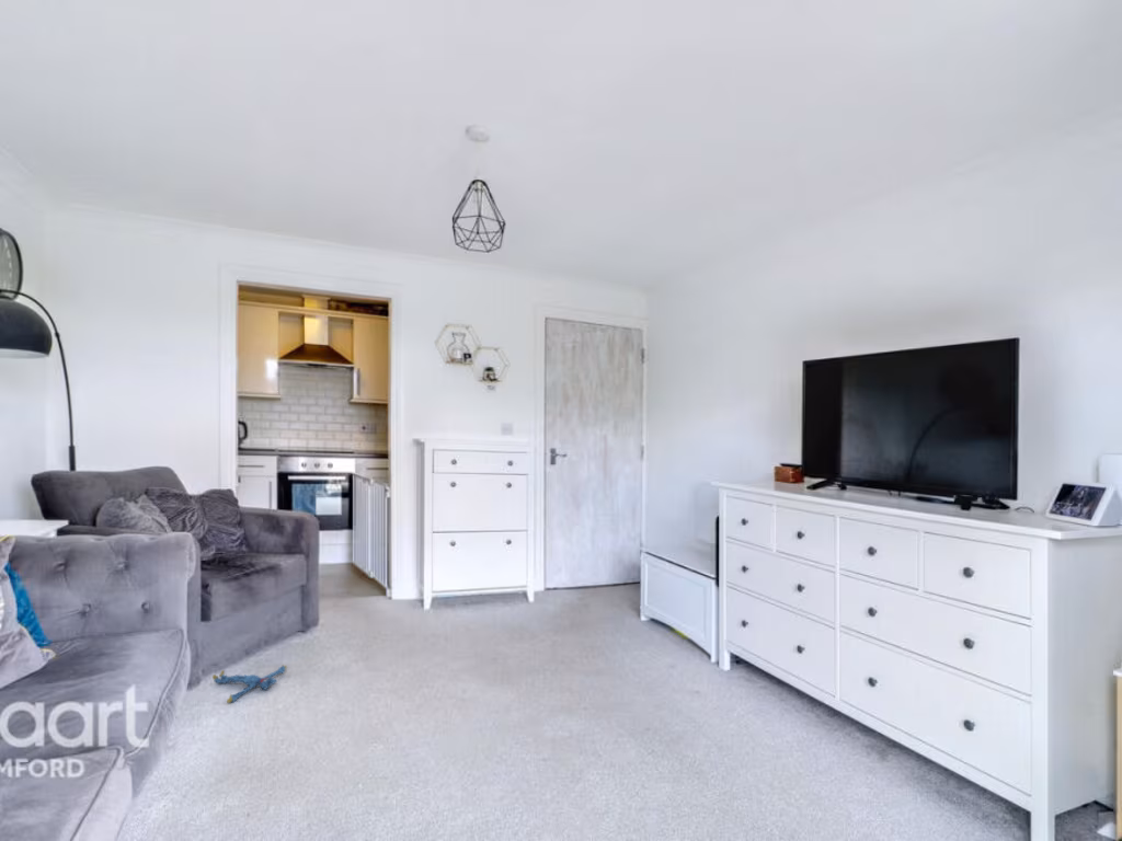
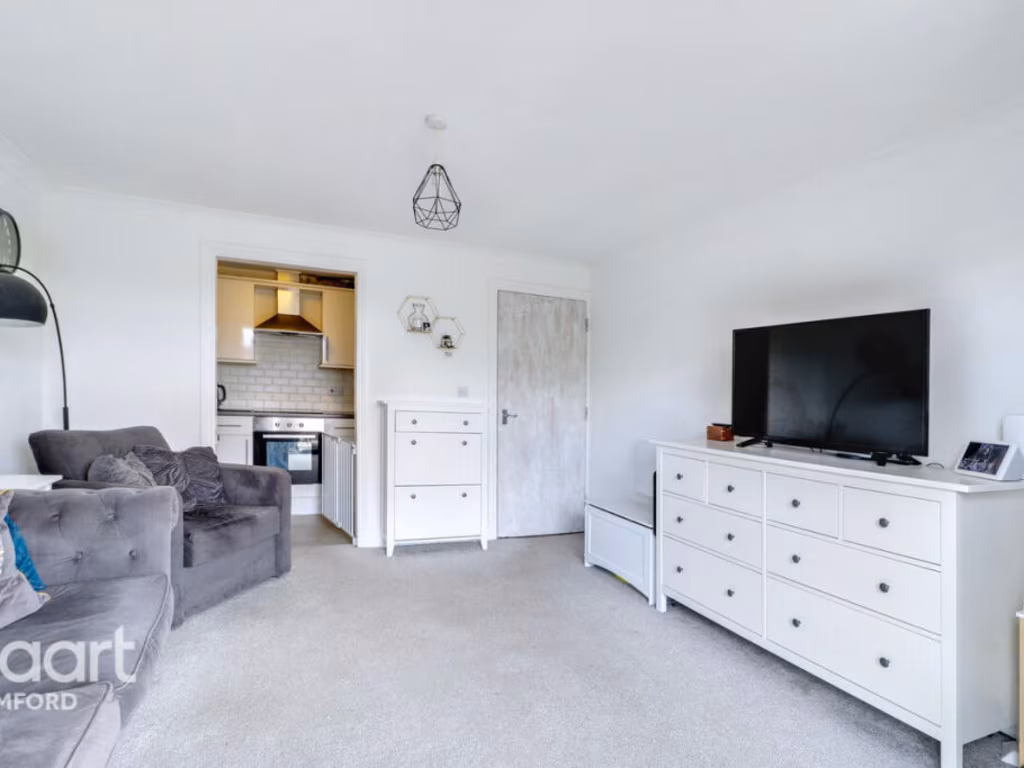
- plush toy [211,664,288,704]
